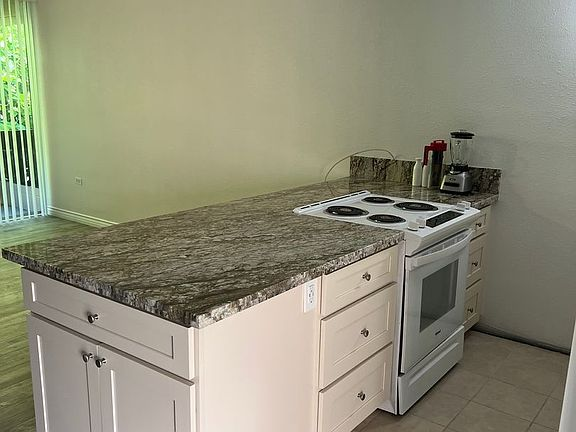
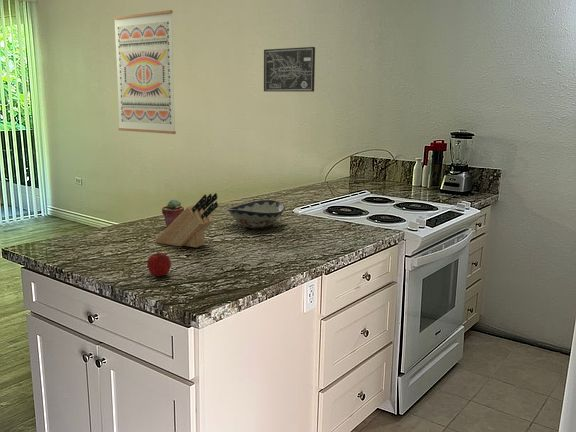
+ wall art [113,9,177,135]
+ decorative bowl [227,199,286,229]
+ potted succulent [161,198,185,228]
+ wall art [263,46,316,93]
+ apple [146,250,172,277]
+ knife block [154,192,219,248]
